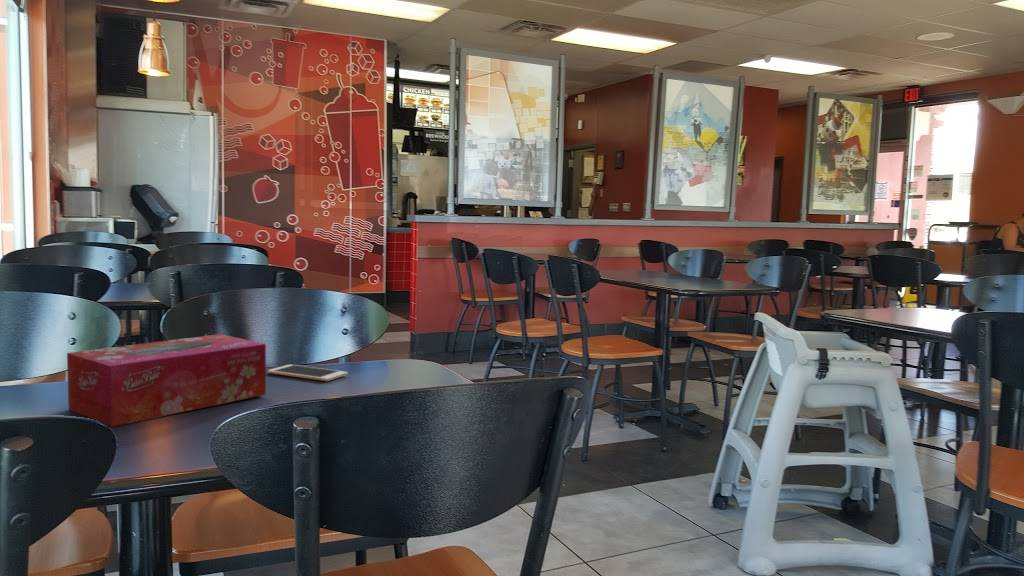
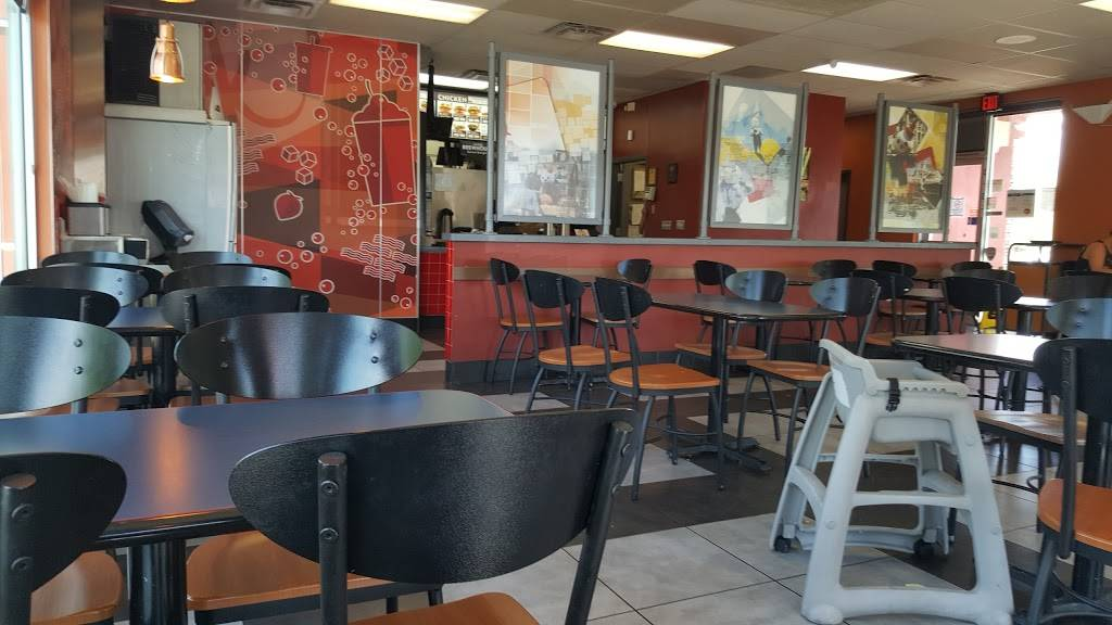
- tissue box [66,333,267,428]
- cell phone [266,364,348,382]
